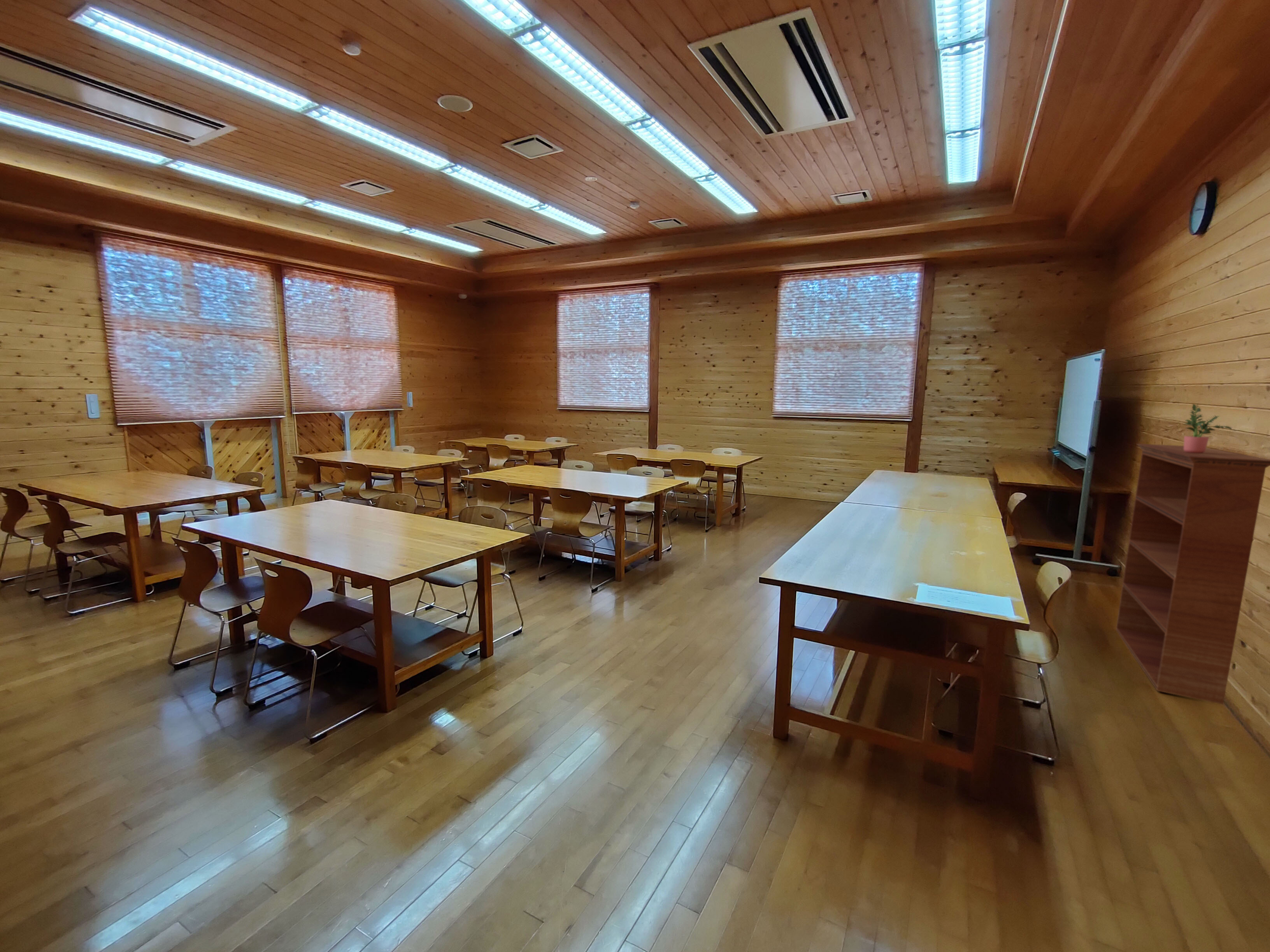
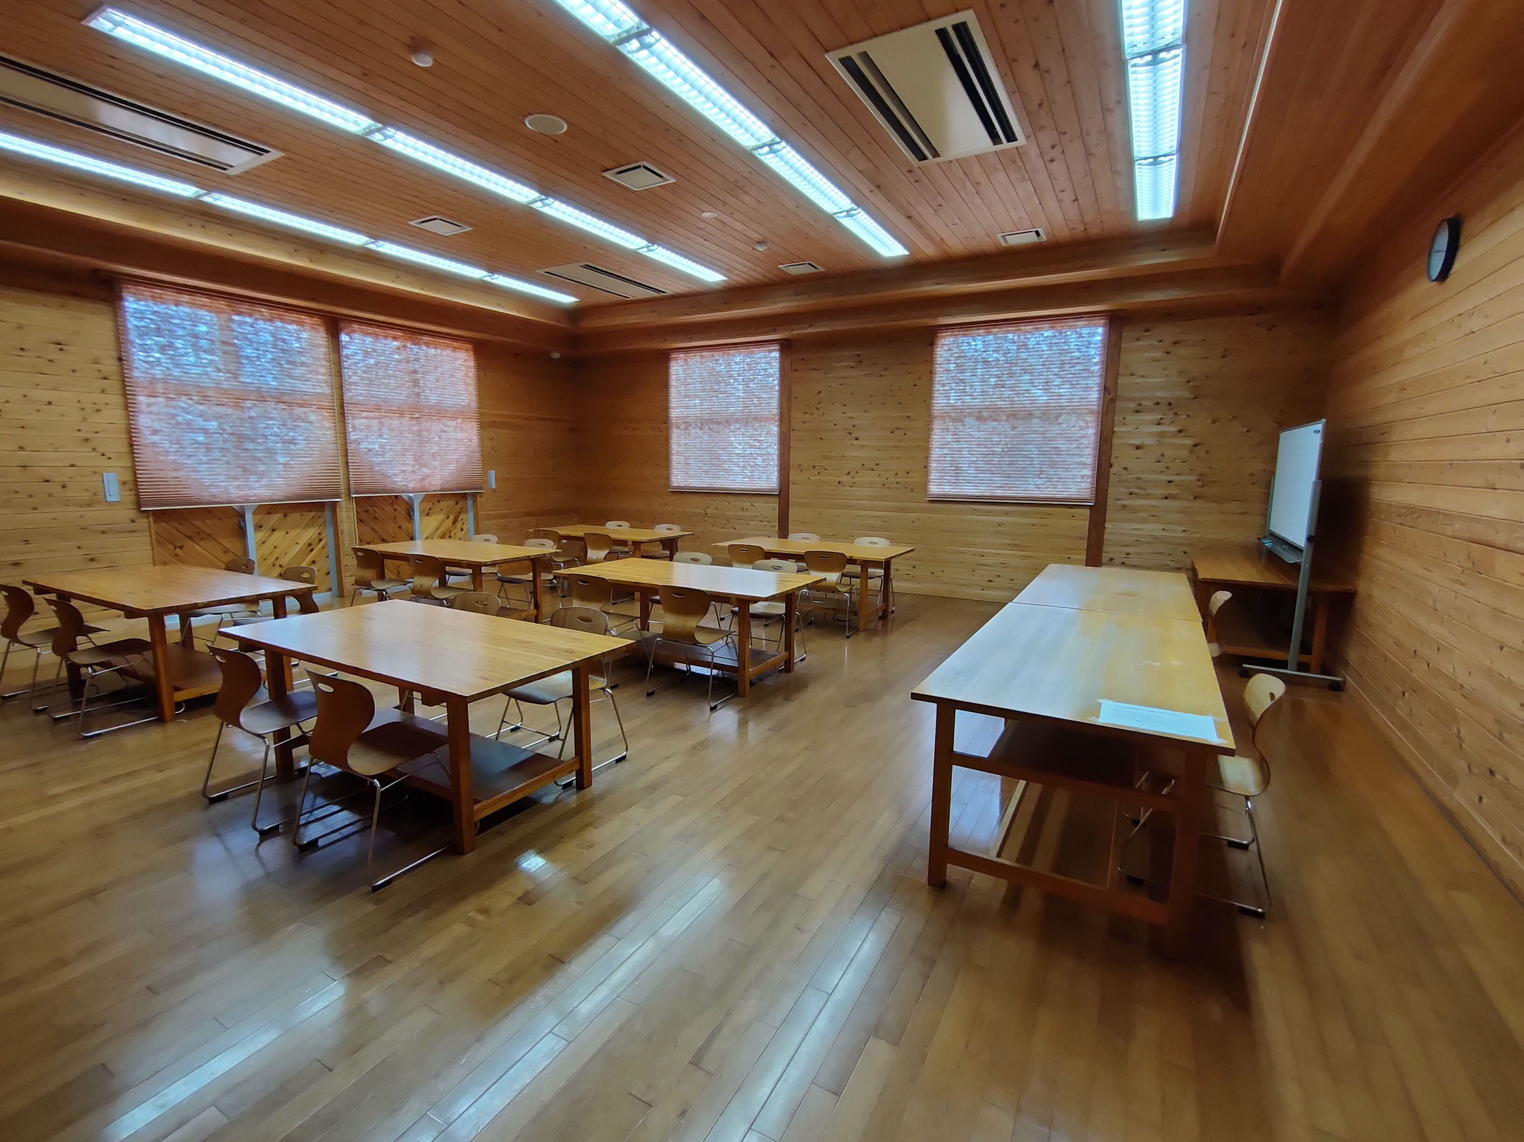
- potted plant [1184,403,1232,453]
- bookcase [1116,443,1270,705]
